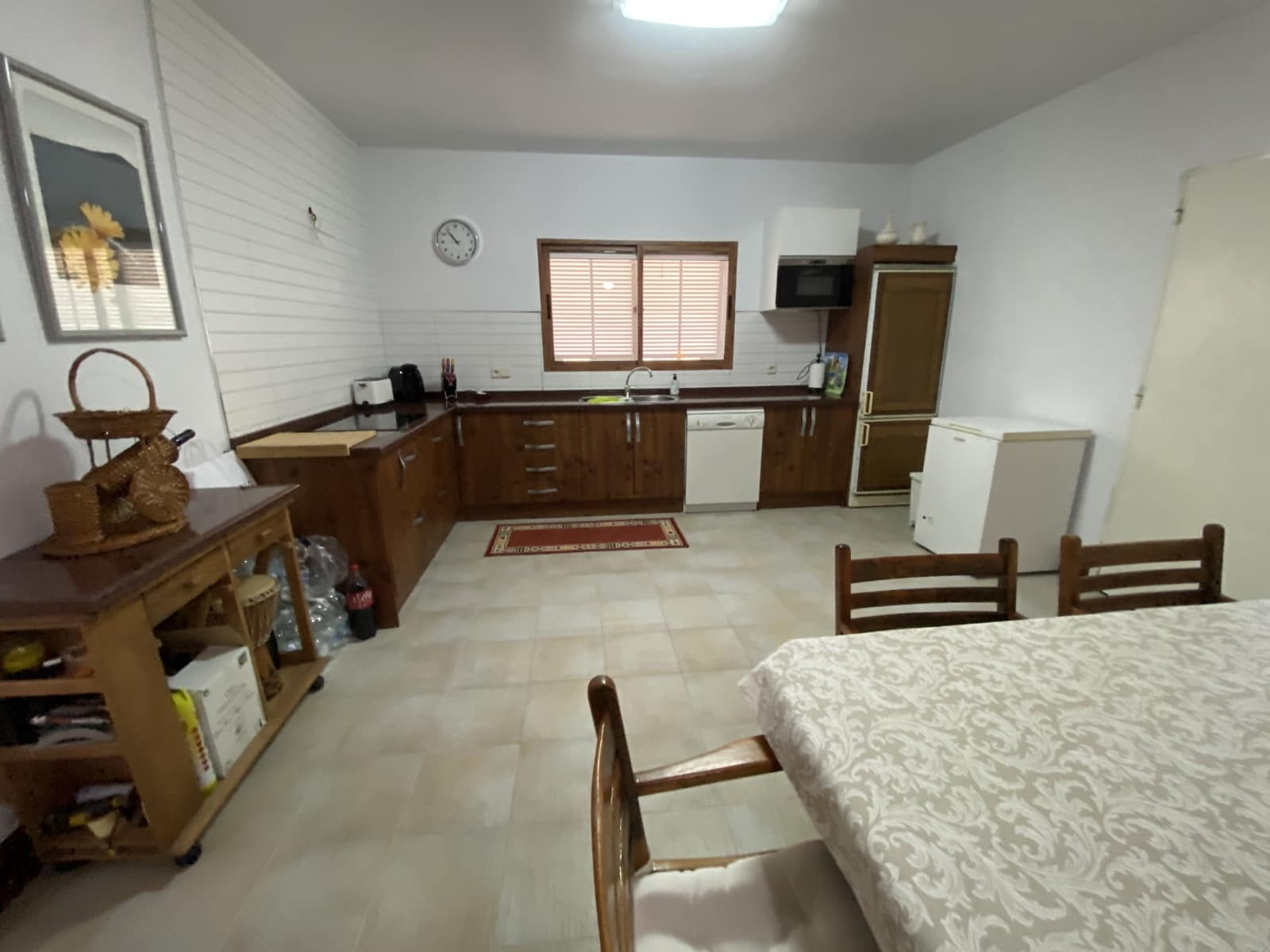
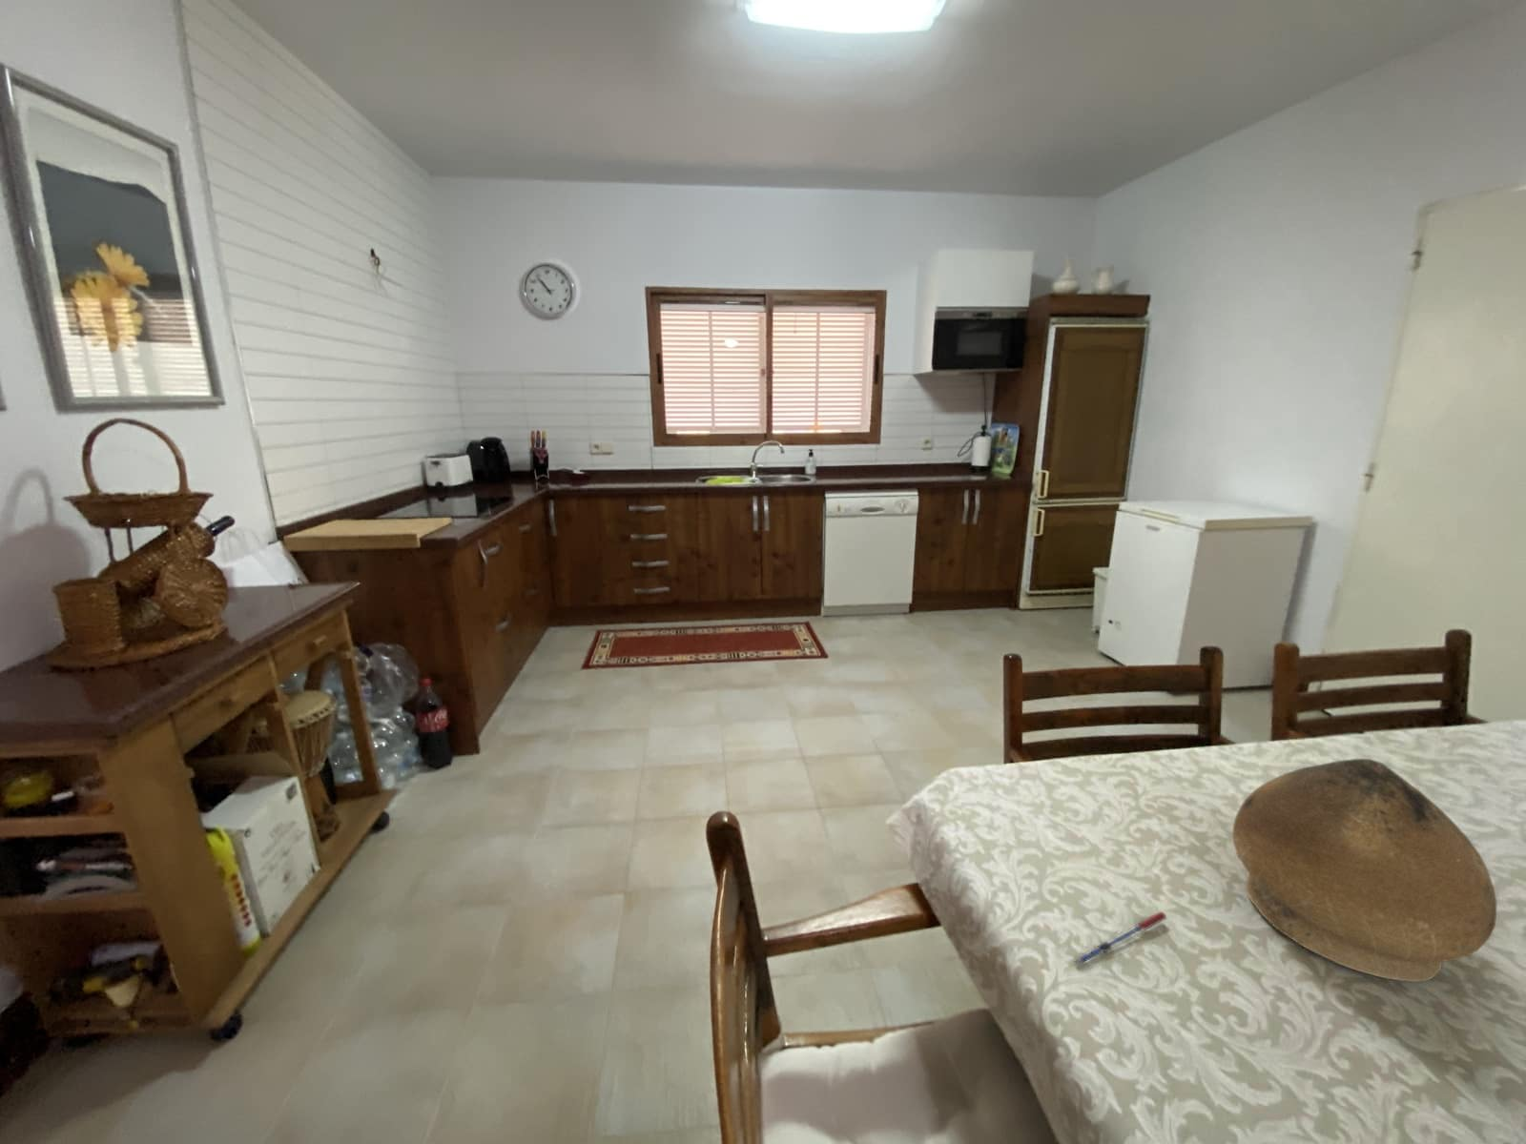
+ pen [1072,911,1168,967]
+ bowl [1232,758,1497,983]
